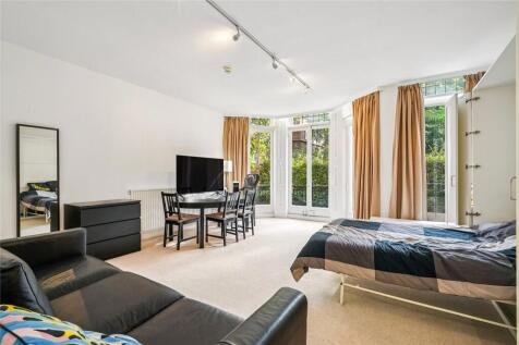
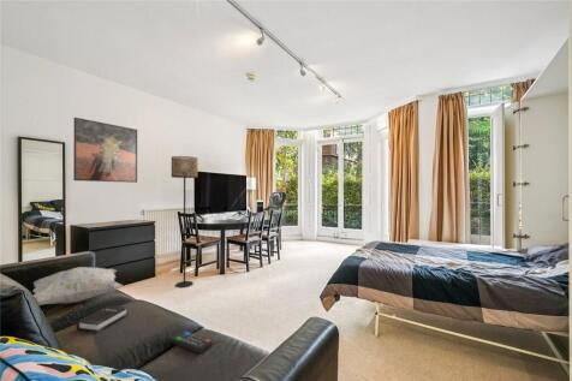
+ hardback book [76,304,130,334]
+ remote control [168,329,214,355]
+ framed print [72,117,138,184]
+ floor lamp [171,155,198,288]
+ decorative pillow [31,266,124,306]
